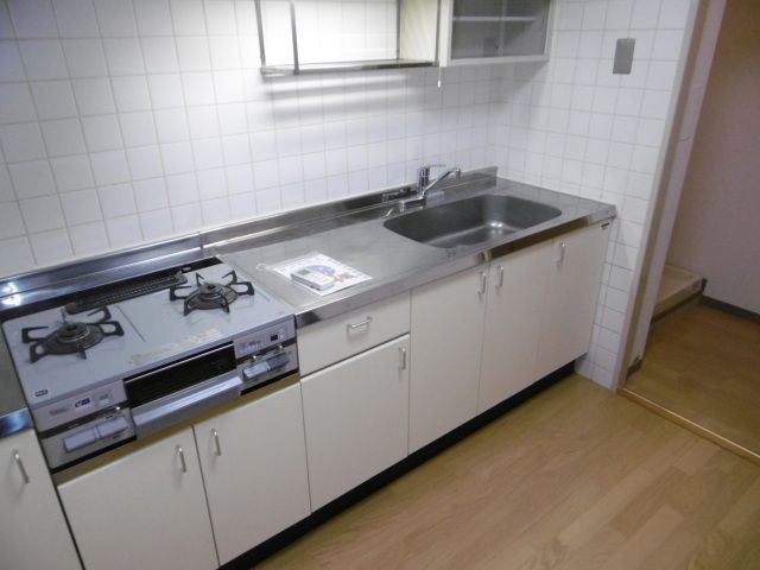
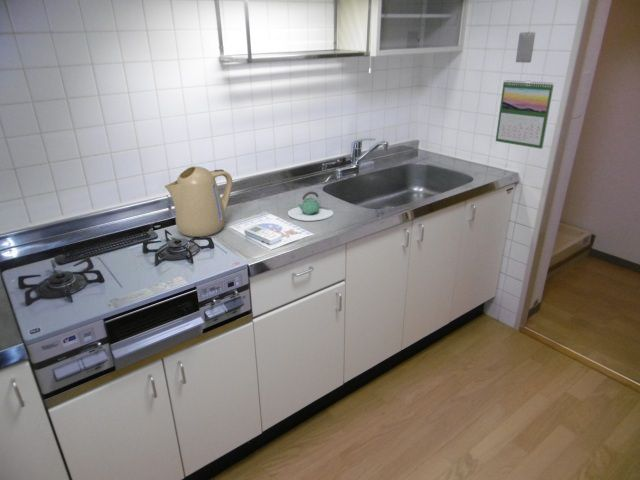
+ calendar [495,79,555,150]
+ teapot [287,191,334,222]
+ kettle [163,165,234,238]
